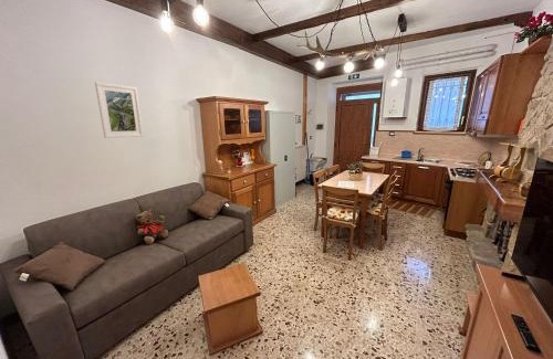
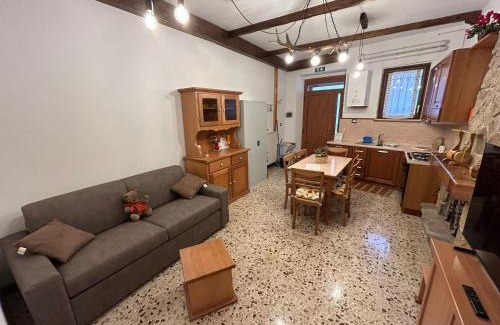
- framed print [94,81,145,139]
